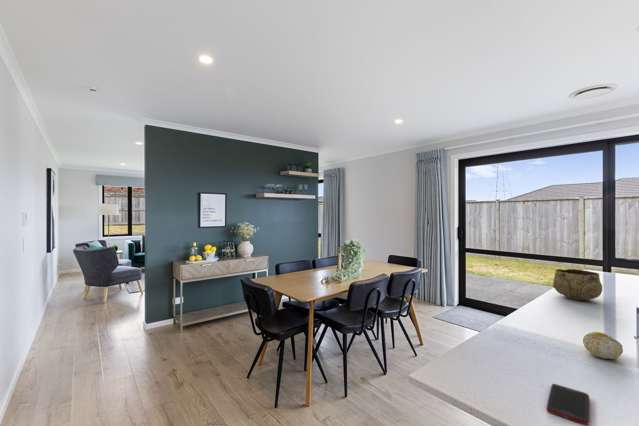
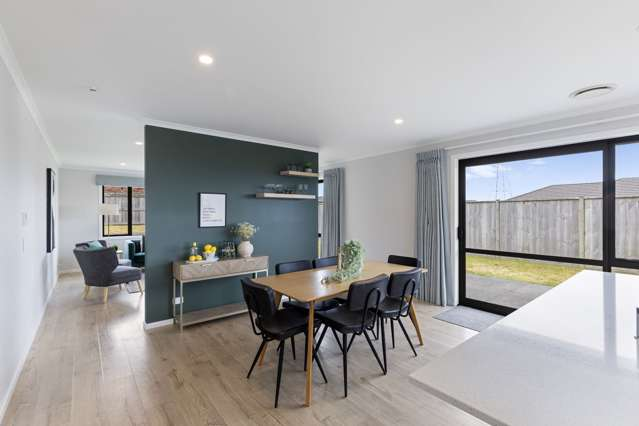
- cell phone [546,383,590,426]
- decorative bowl [552,268,603,301]
- fruit [582,331,624,360]
